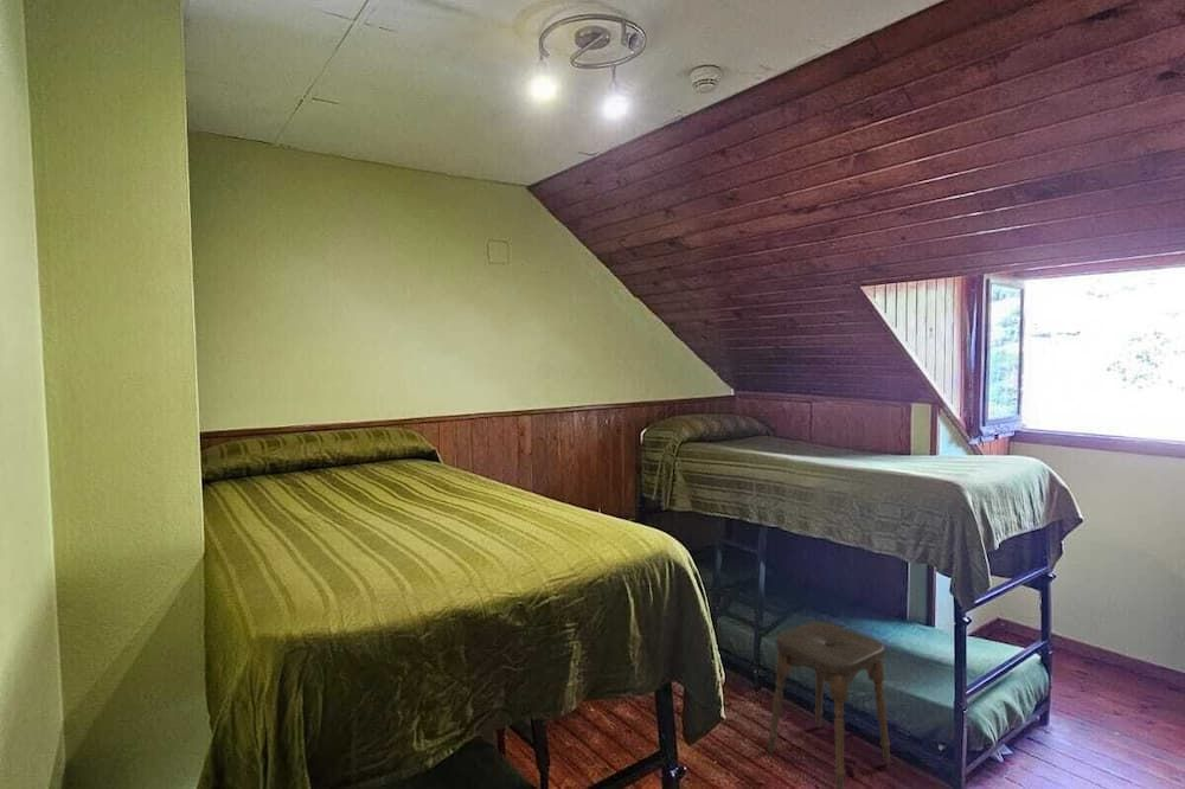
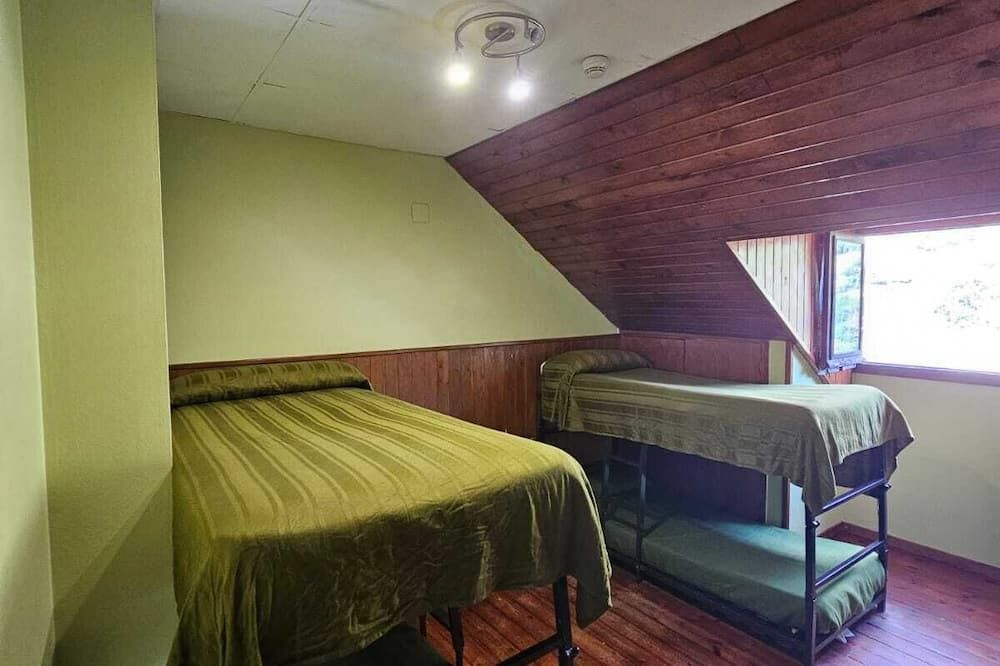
- stool [767,621,891,789]
